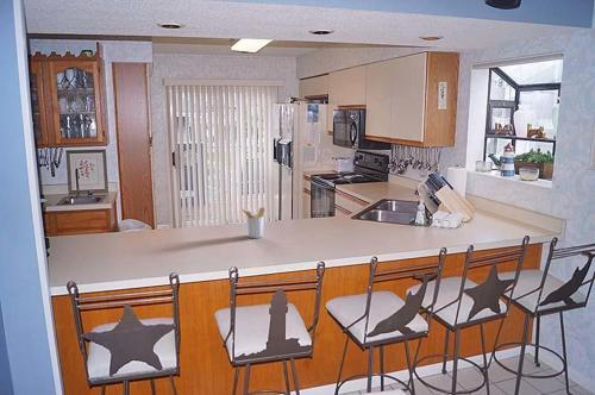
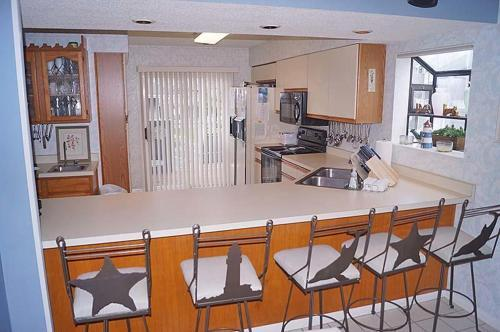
- utensil holder [240,206,265,239]
